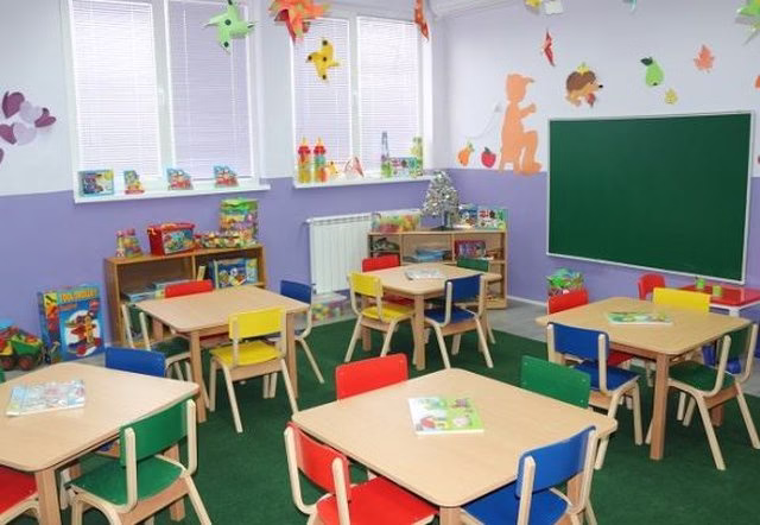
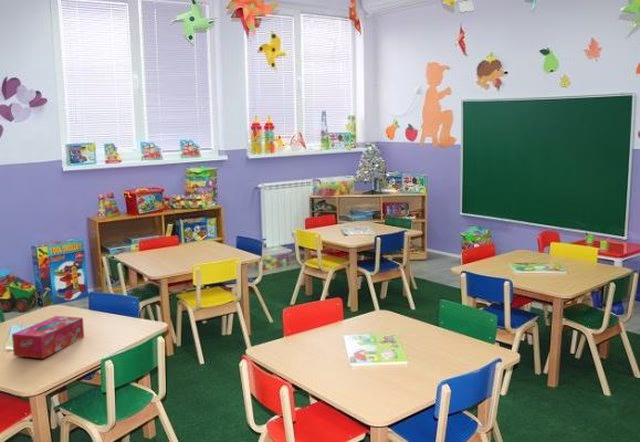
+ tissue box [11,315,85,359]
